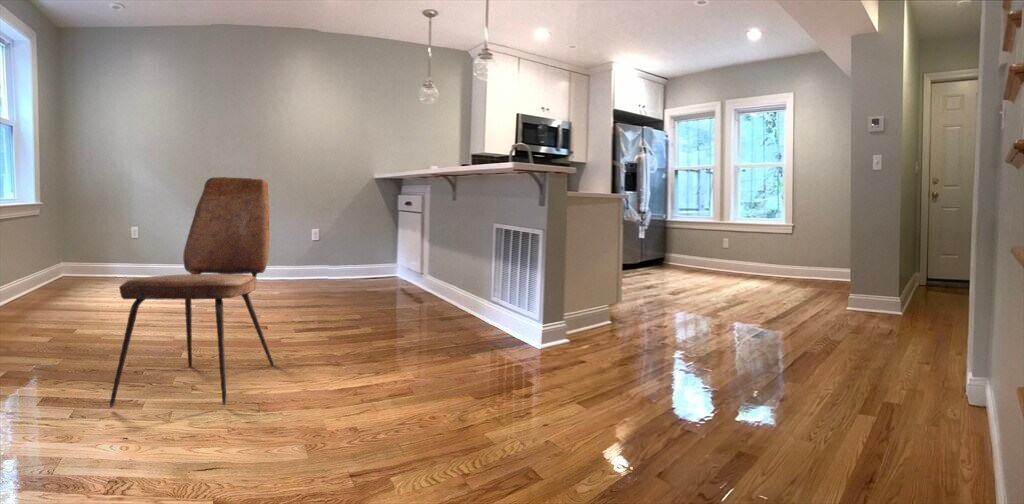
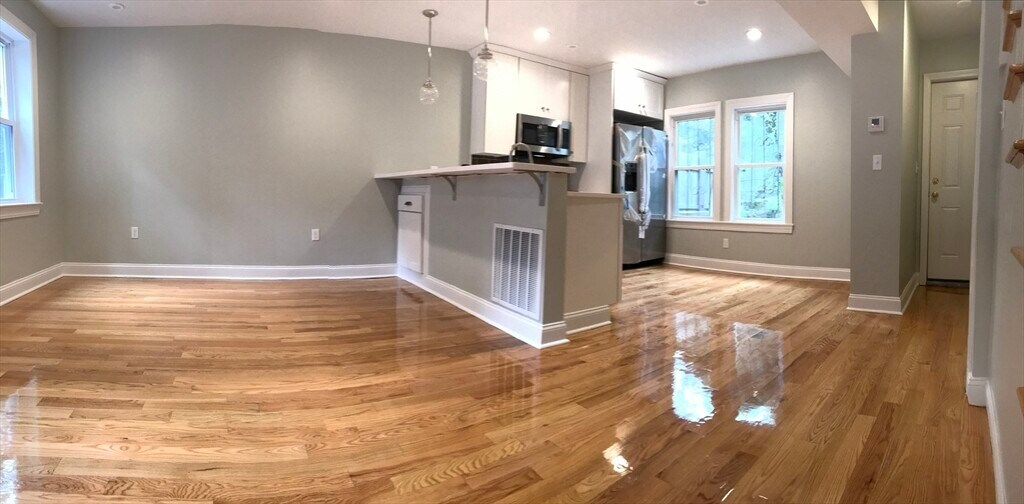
- dining chair [108,176,275,409]
